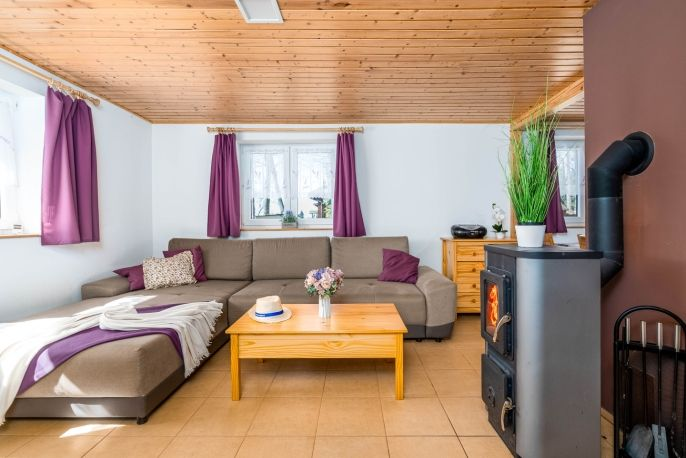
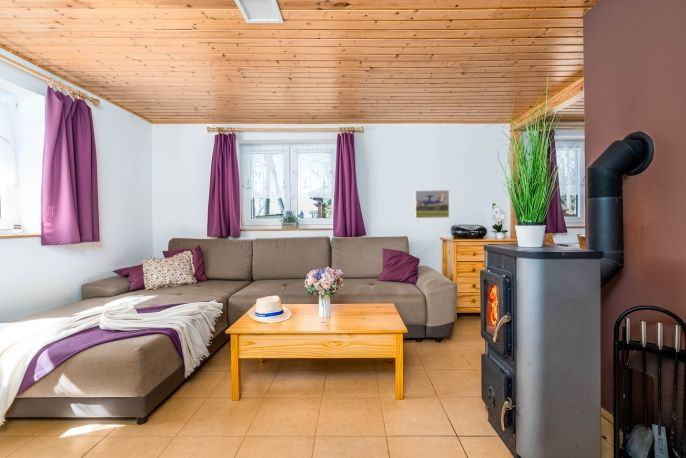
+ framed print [414,189,450,219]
